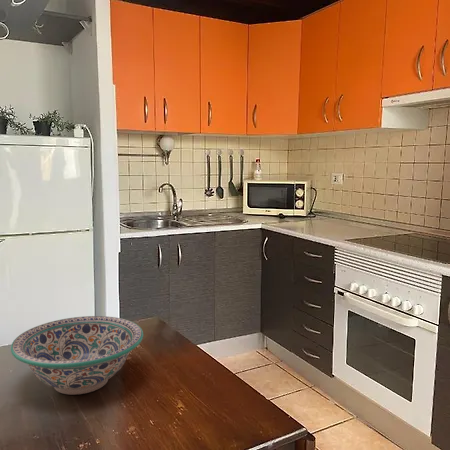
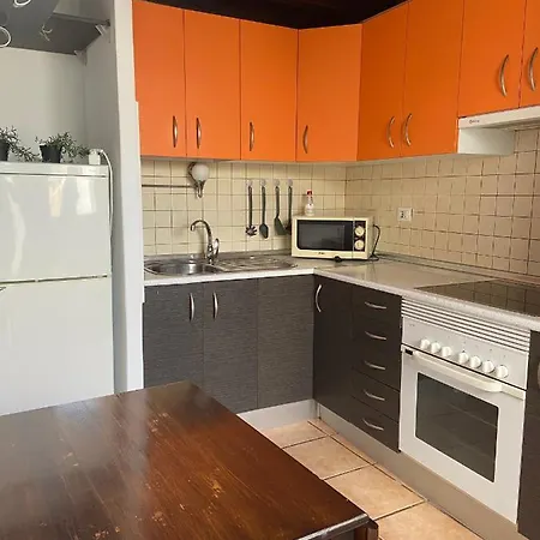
- decorative bowl [10,315,144,396]
